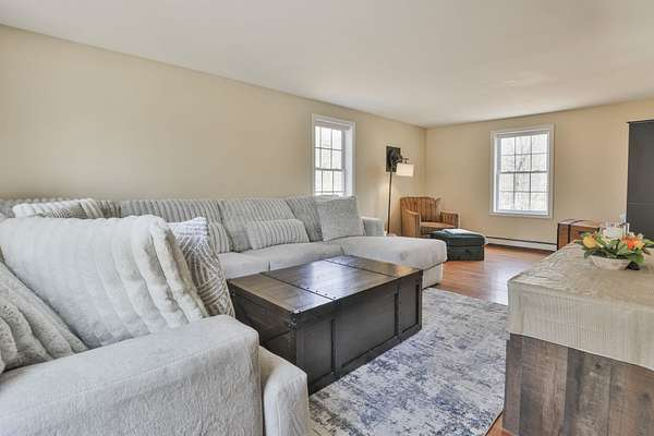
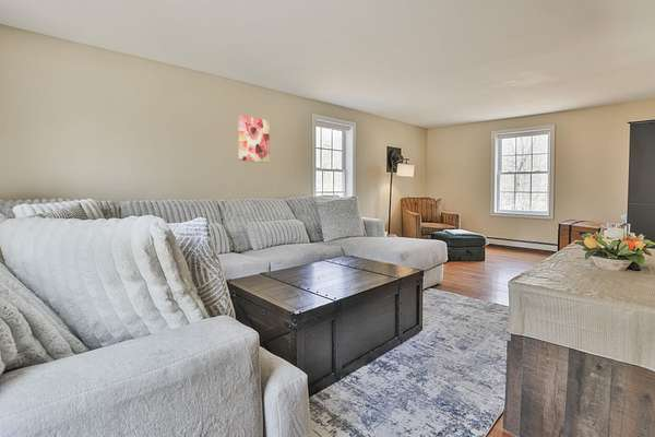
+ wall art [237,114,271,164]
